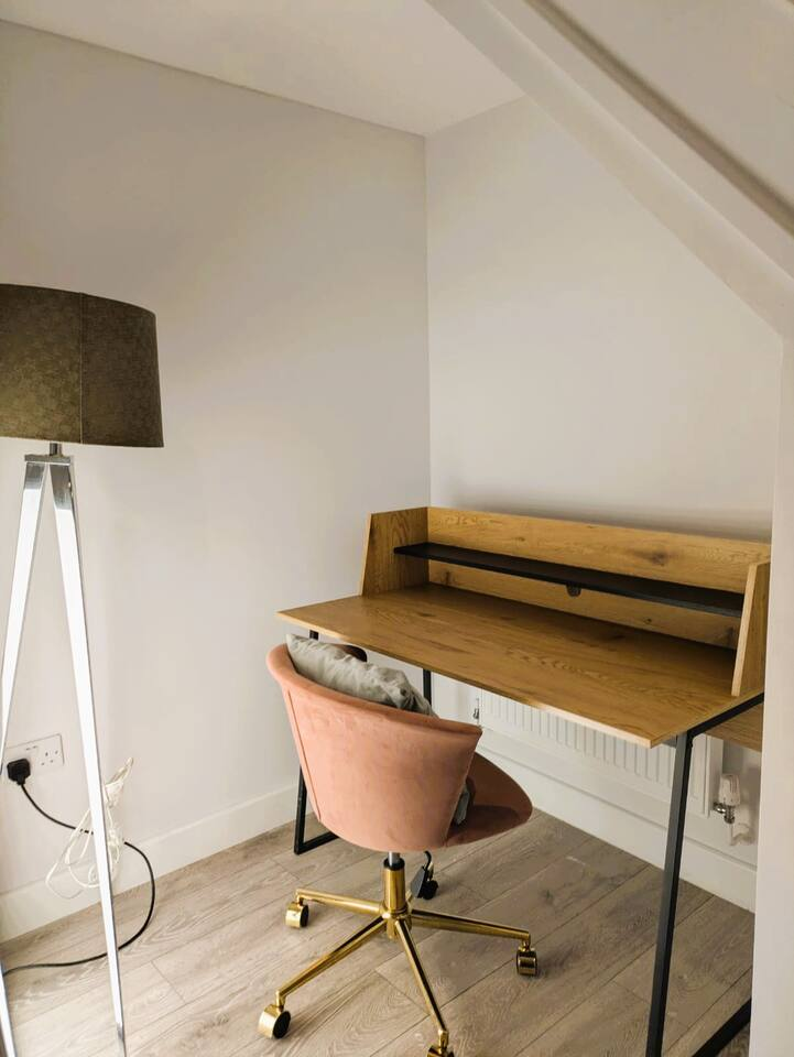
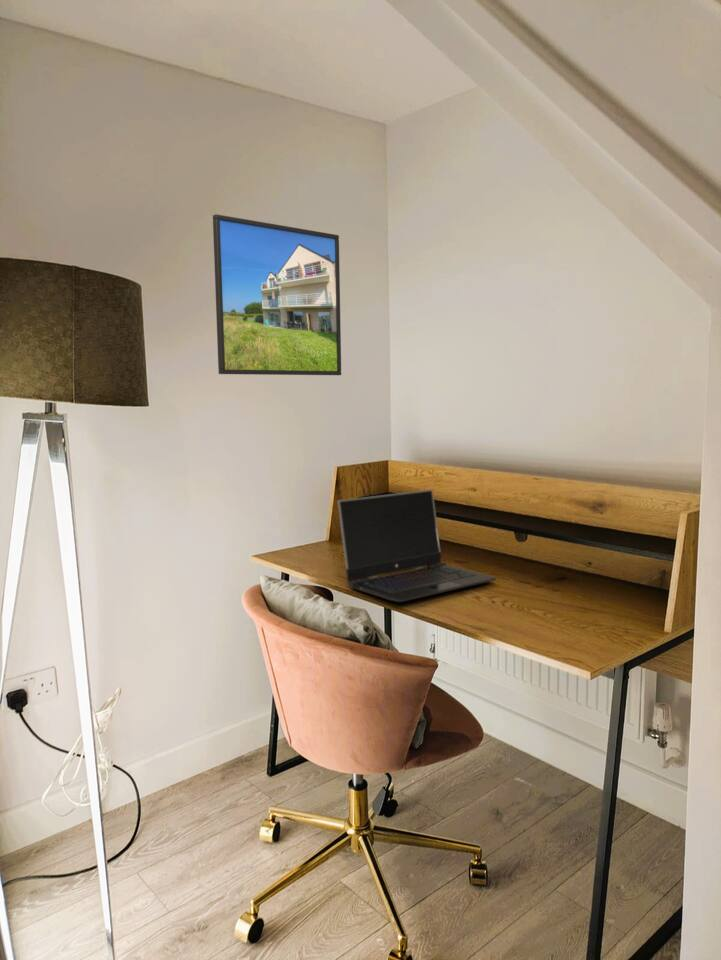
+ laptop computer [336,488,497,603]
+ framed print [212,213,342,376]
